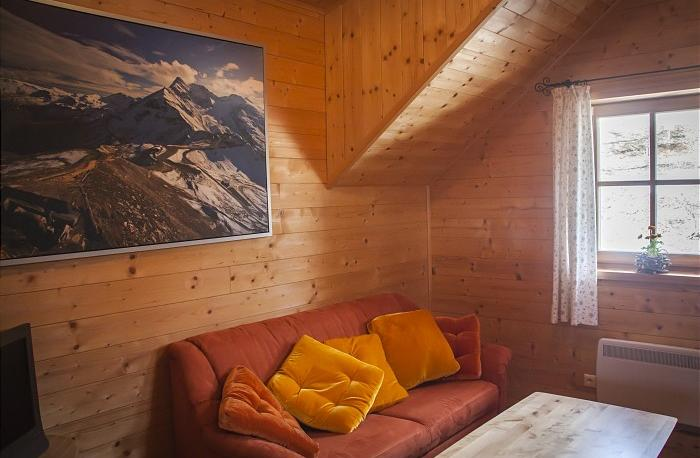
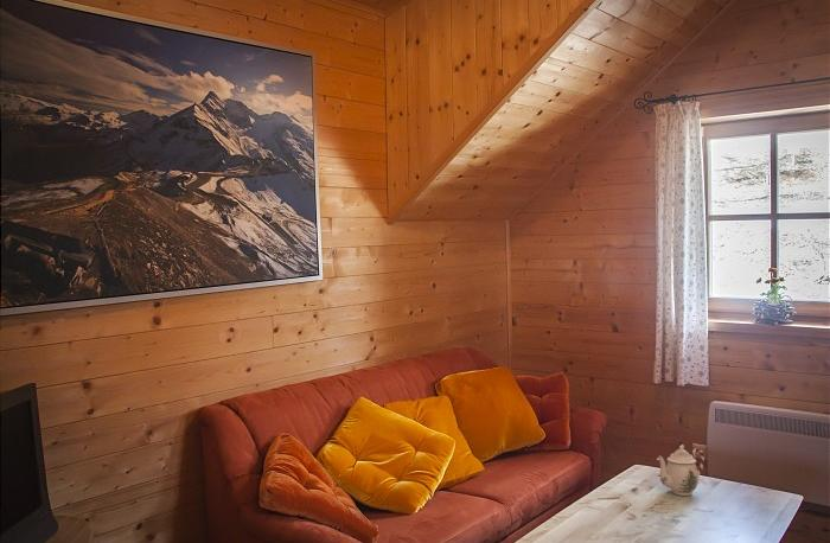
+ teapot [656,443,706,497]
